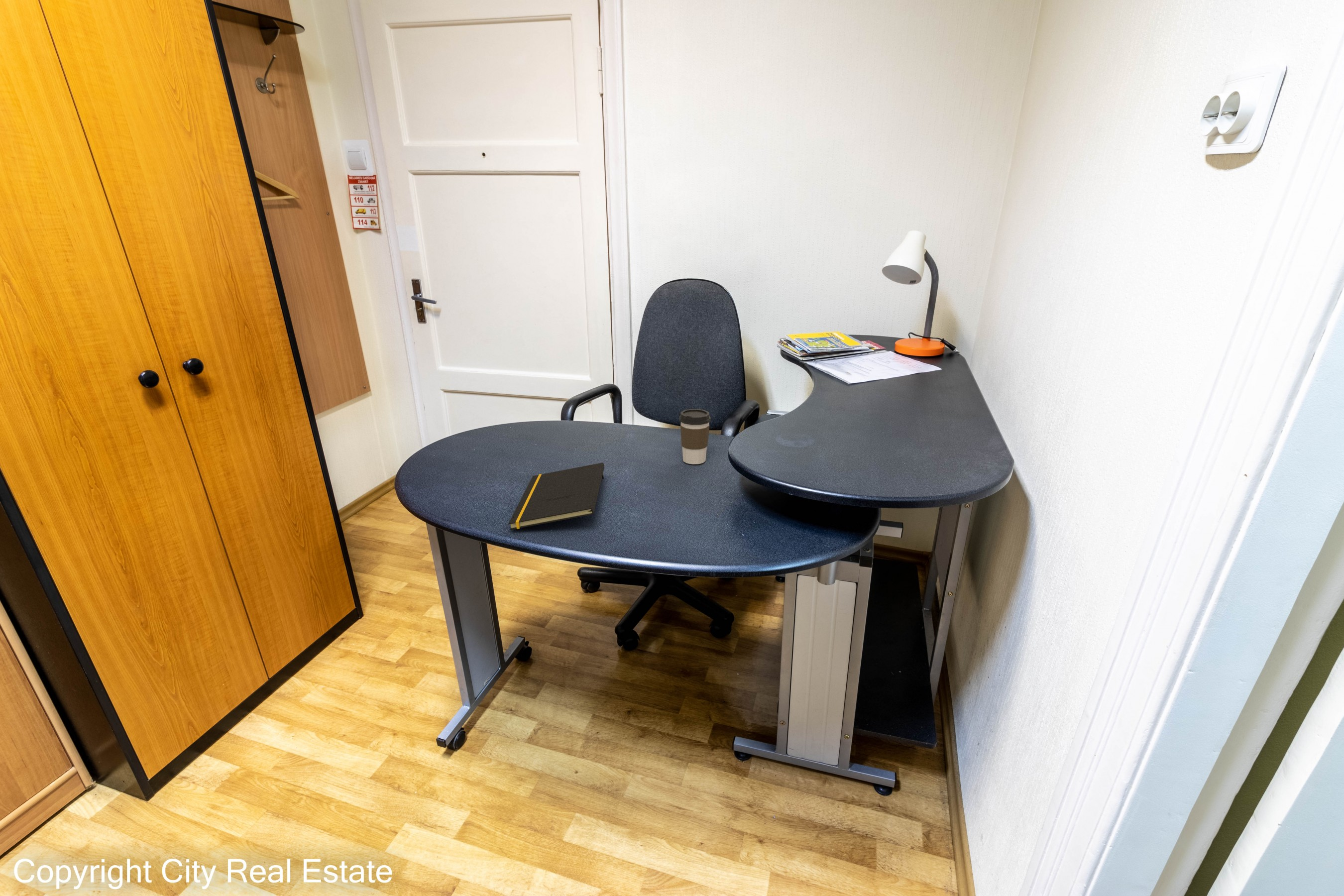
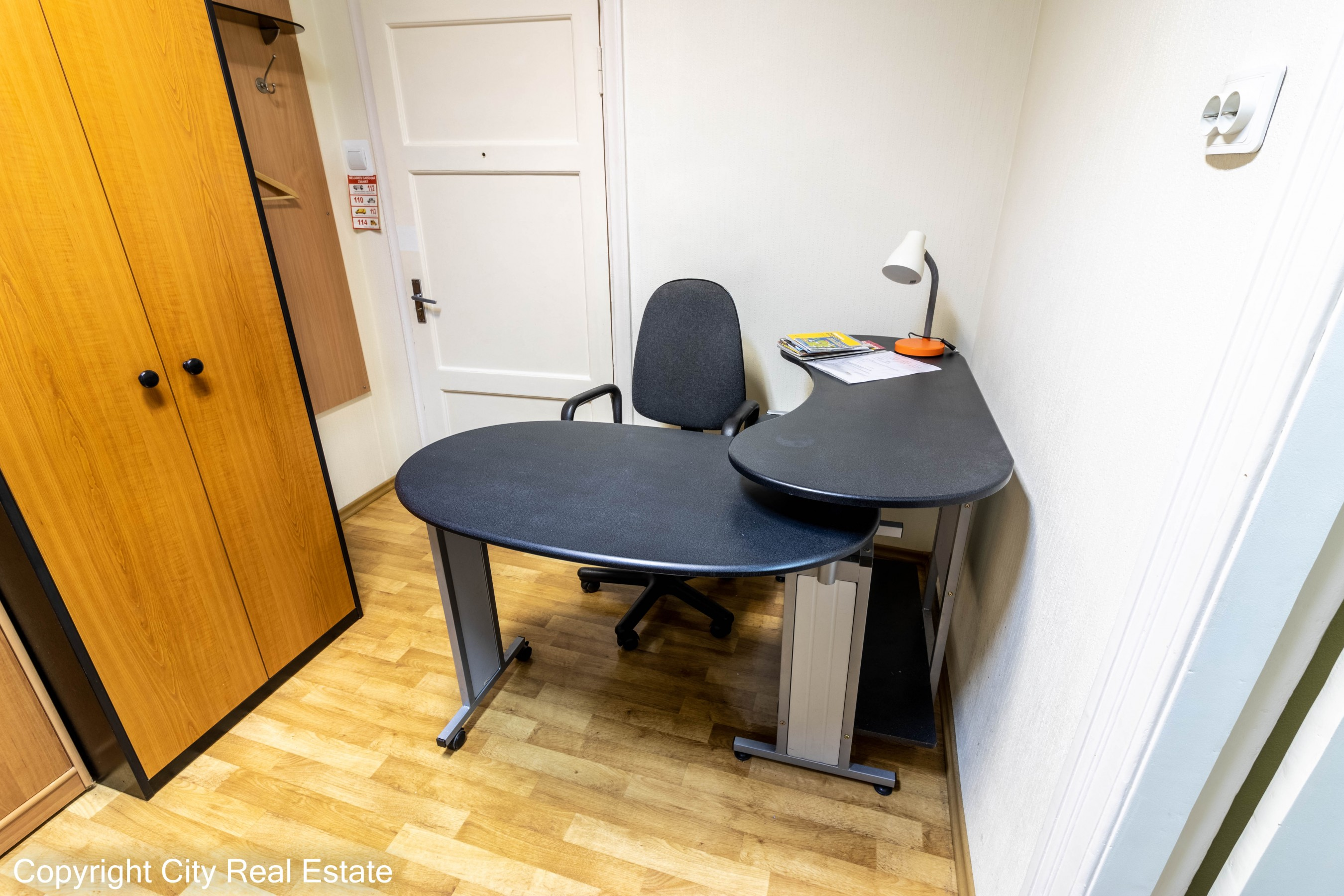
- notepad [508,462,605,530]
- coffee cup [679,409,711,465]
